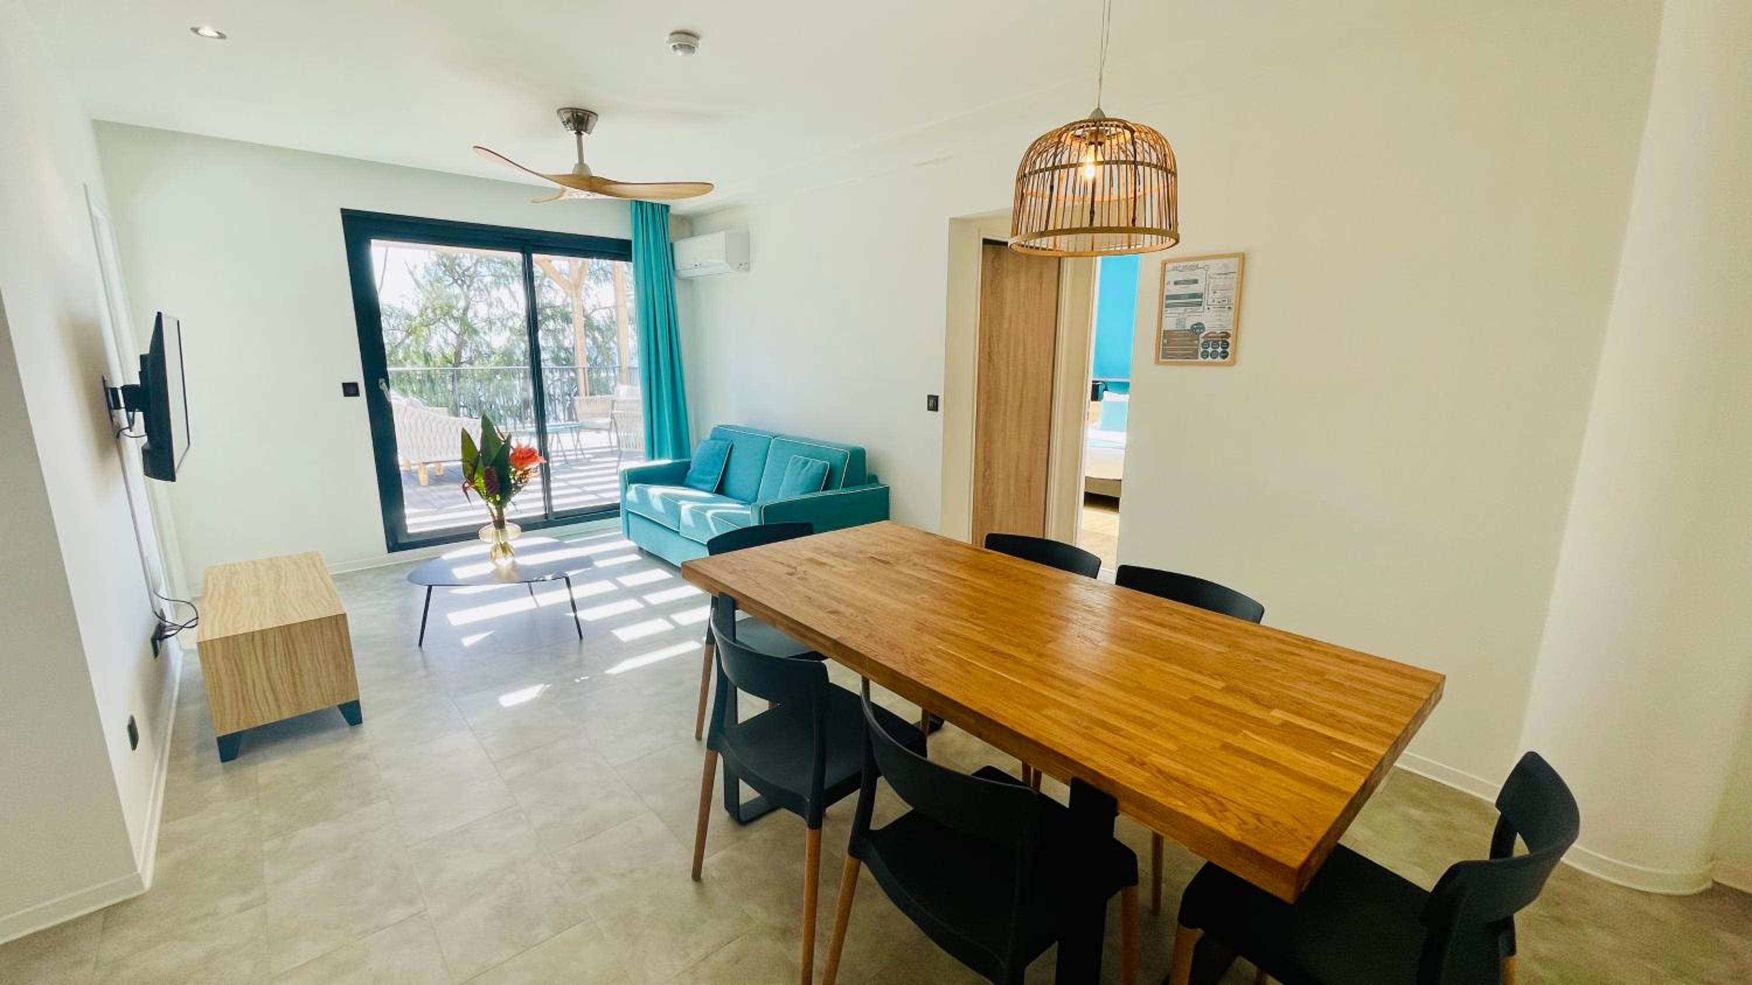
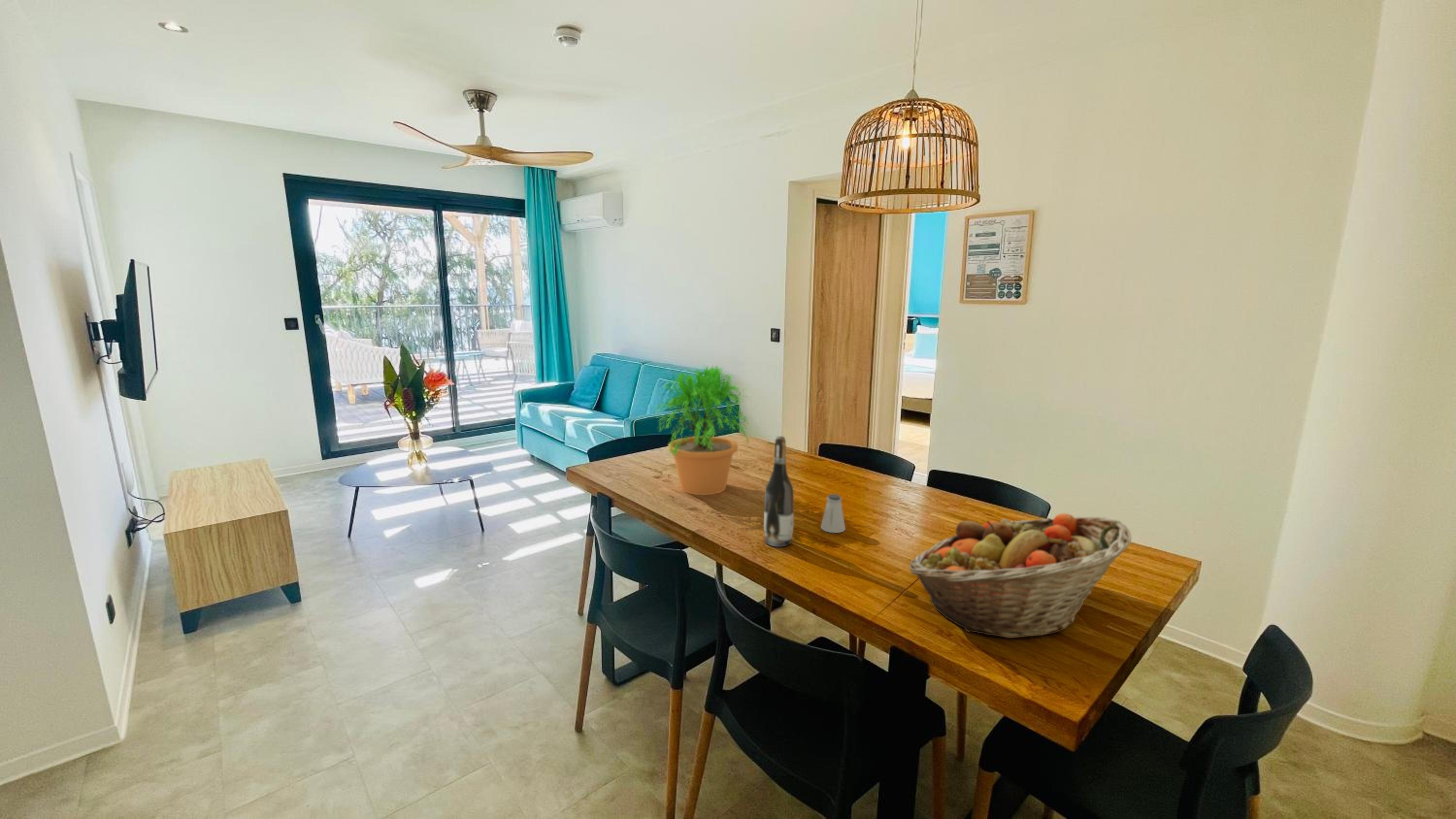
+ wine bottle [763,436,794,547]
+ fruit basket [908,513,1132,639]
+ potted plant [652,363,751,495]
+ saltshaker [820,493,846,534]
